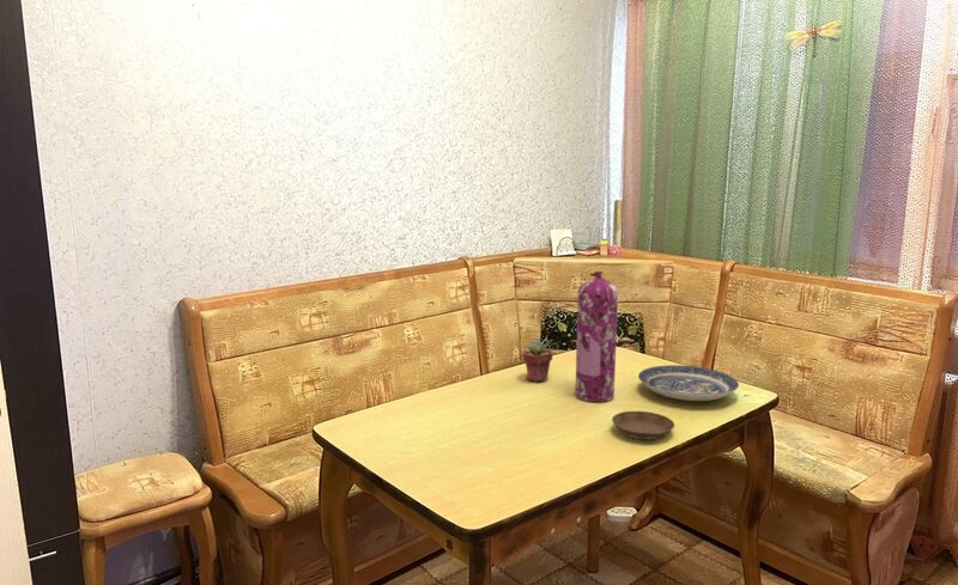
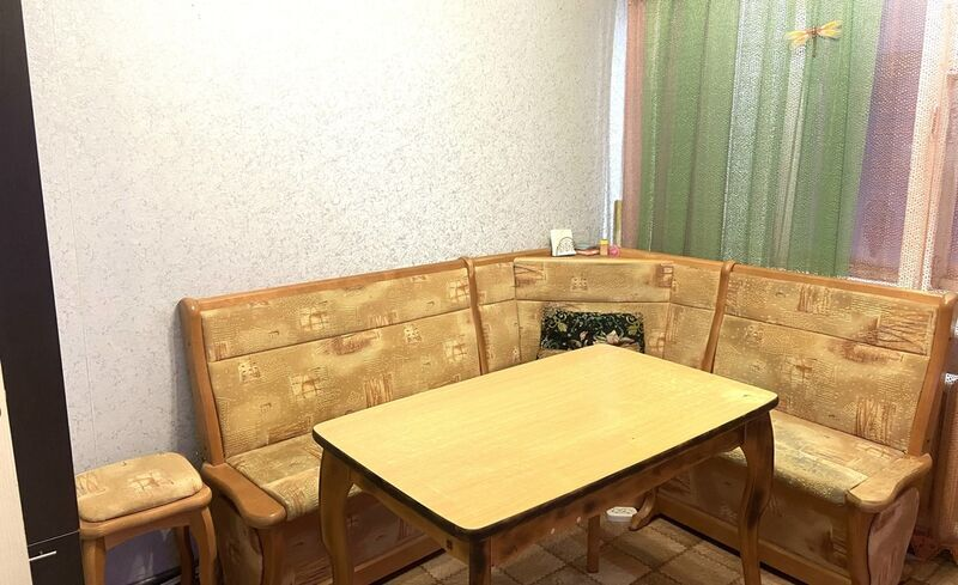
- potted succulent [521,340,553,383]
- plate [637,364,740,402]
- saucer [611,410,675,440]
- gas cylinder [575,270,619,403]
